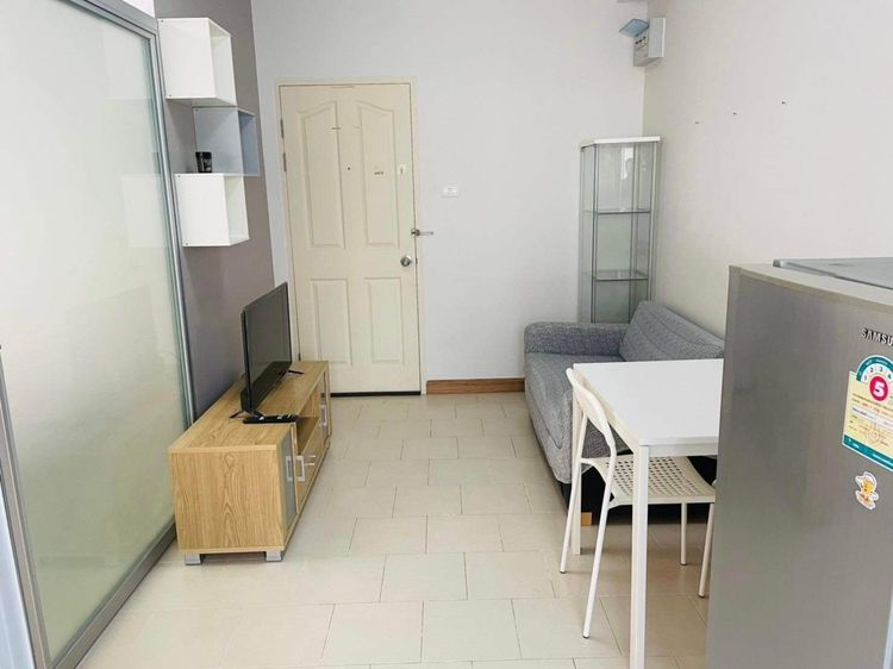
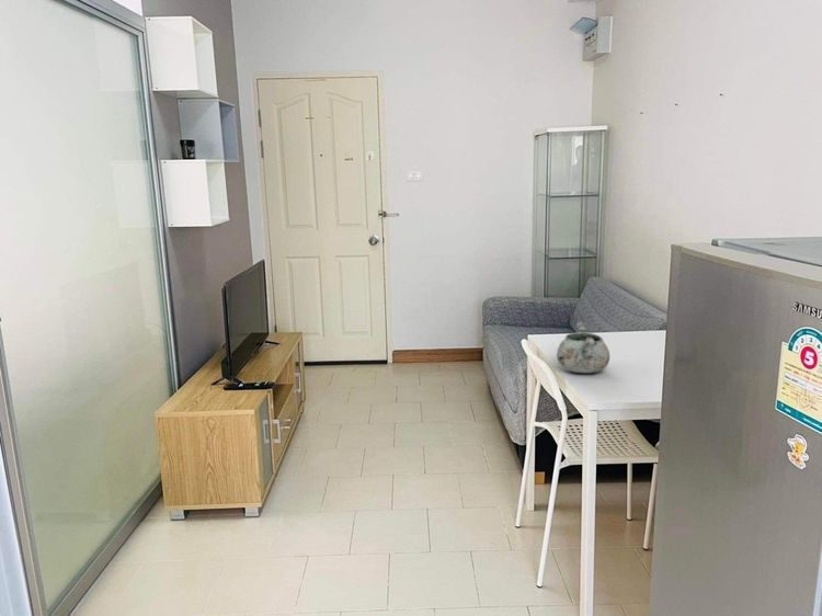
+ decorative bowl [556,321,610,374]
